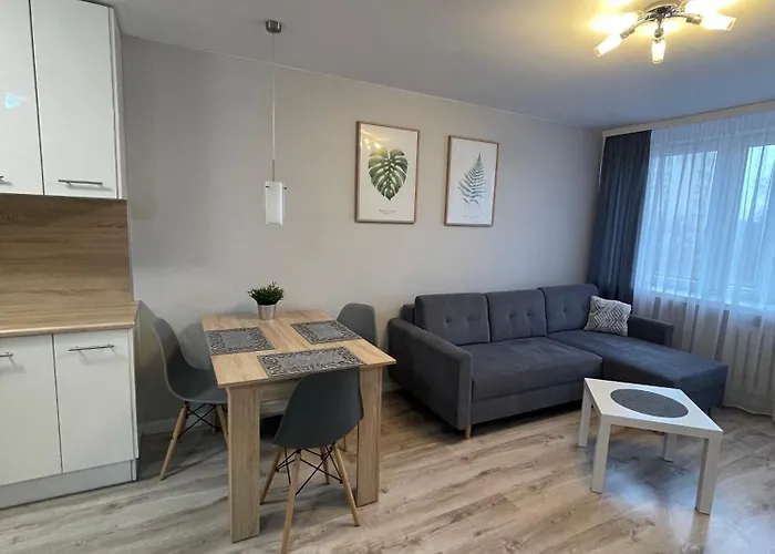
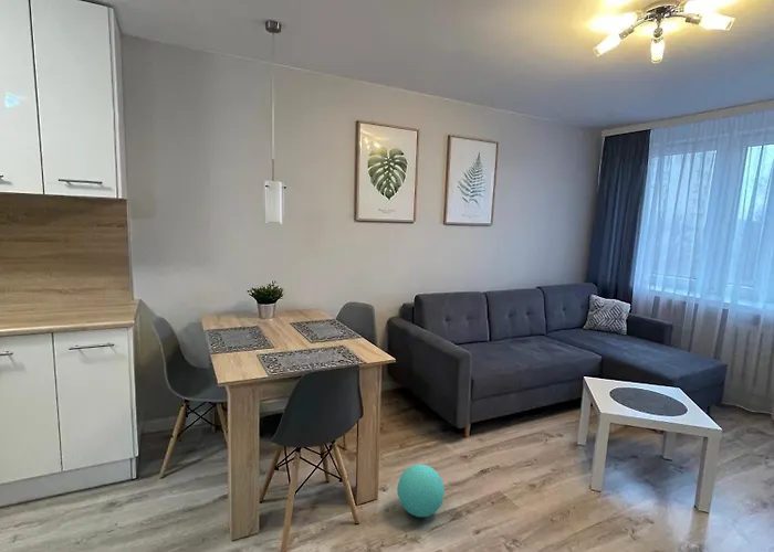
+ ball [396,464,446,518]
